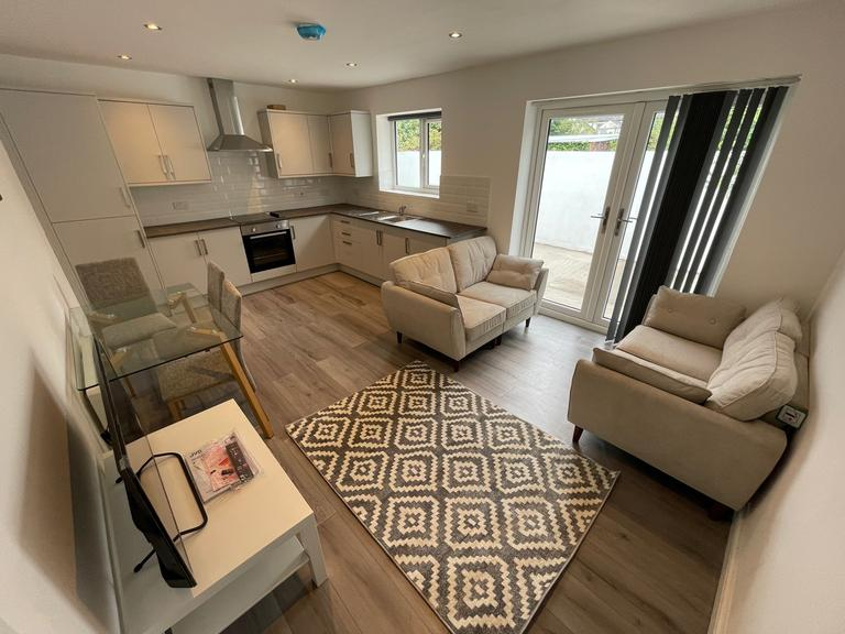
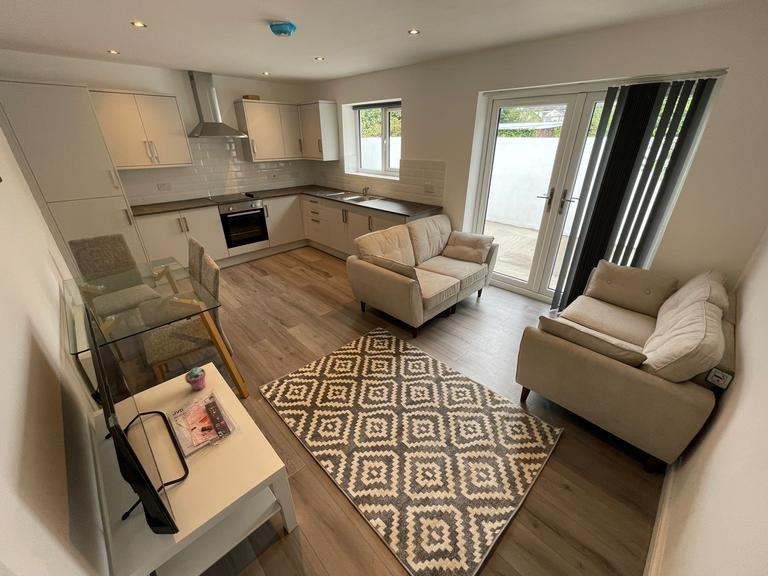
+ potted succulent [184,366,207,392]
